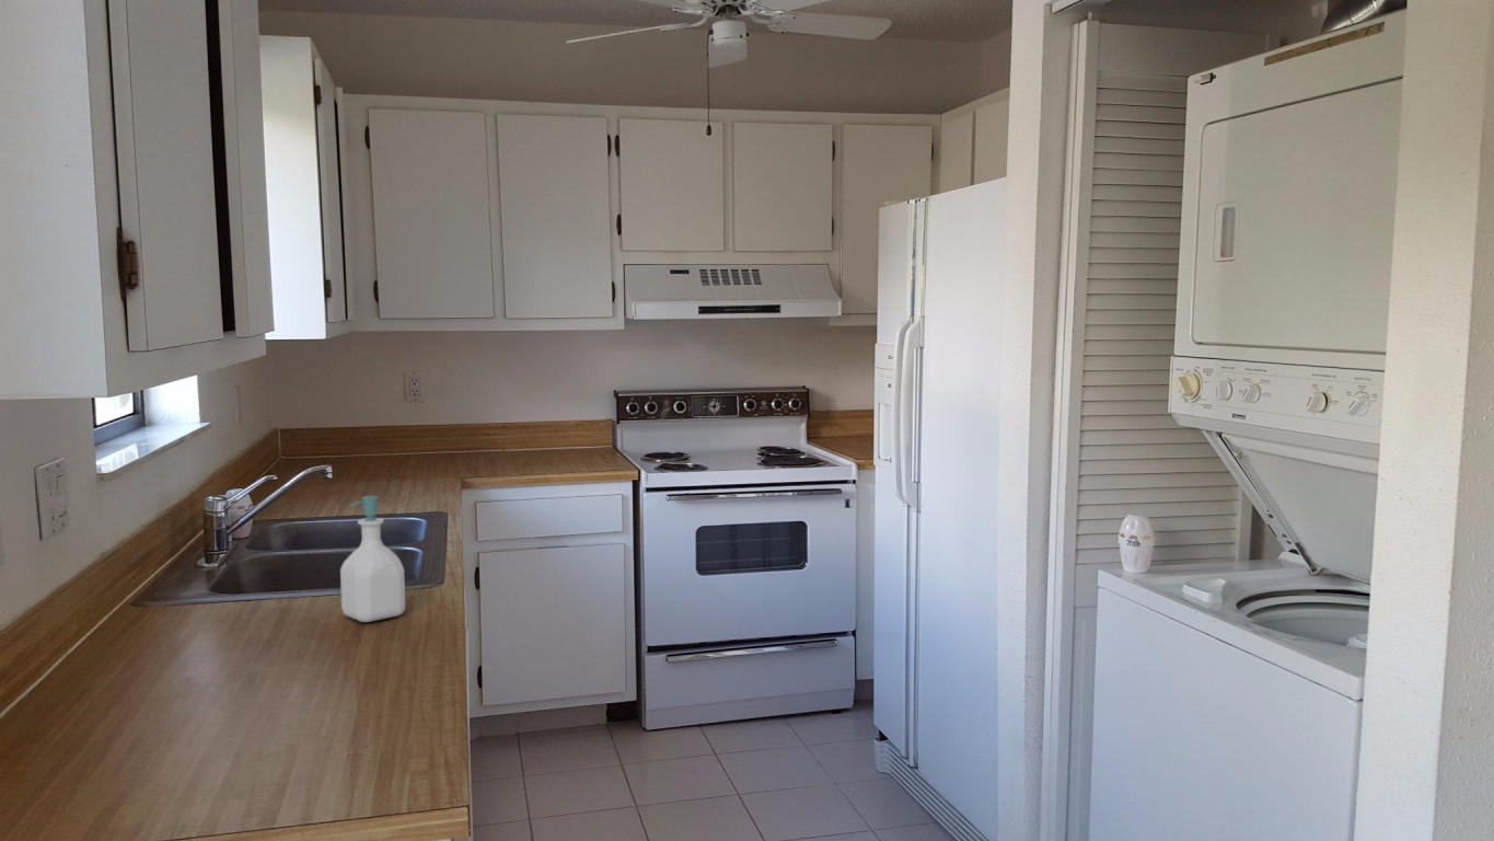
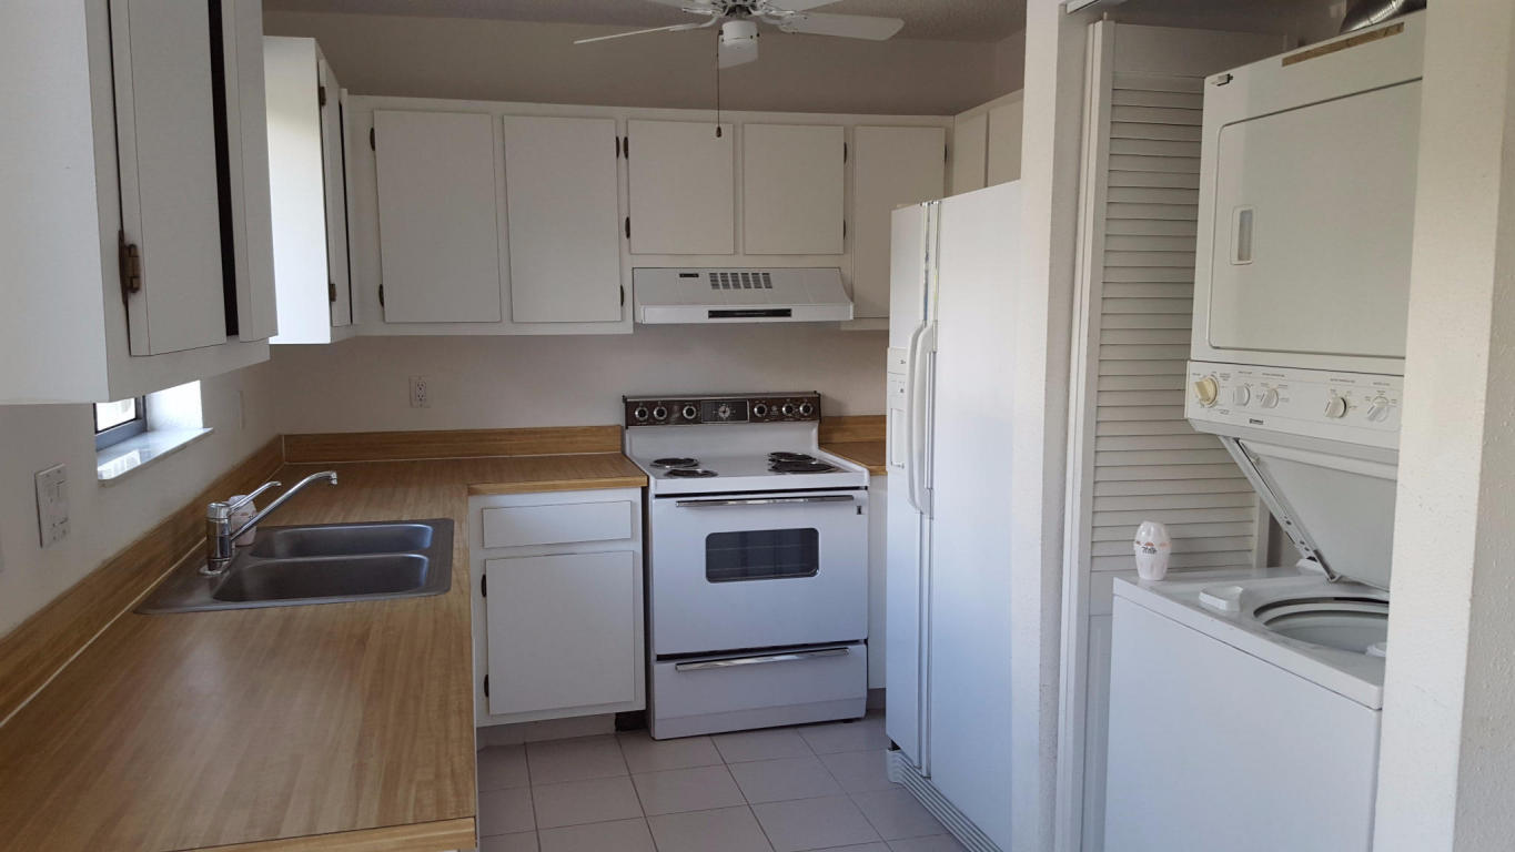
- soap bottle [339,495,406,623]
